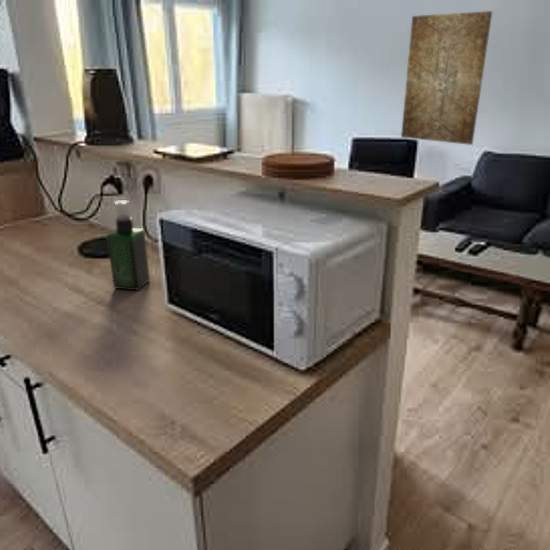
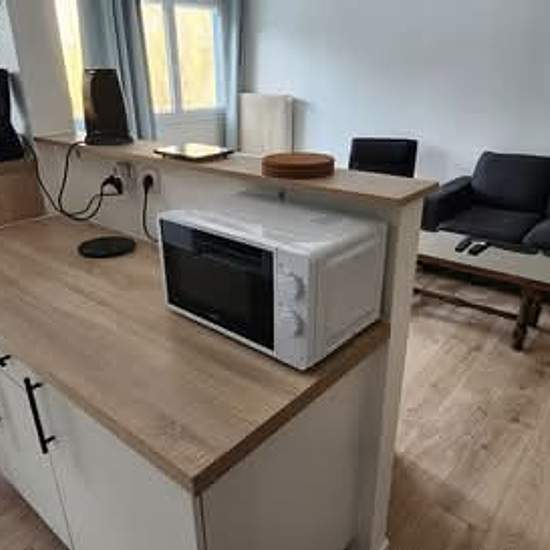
- spray bottle [105,199,151,292]
- wall art [400,10,493,146]
